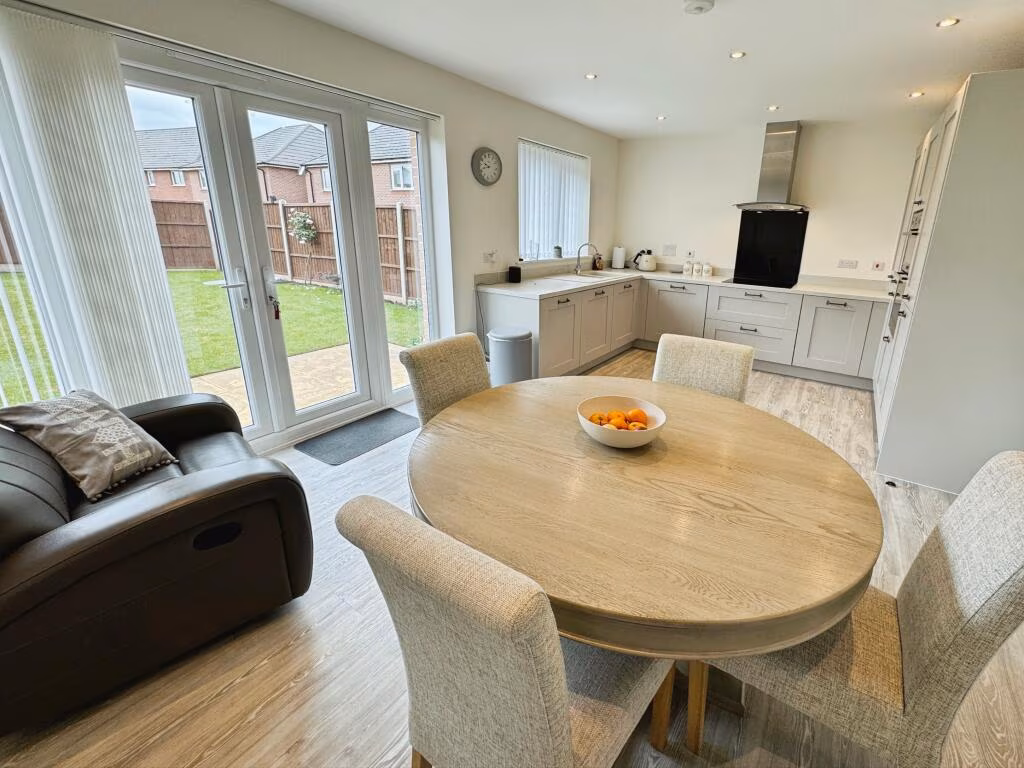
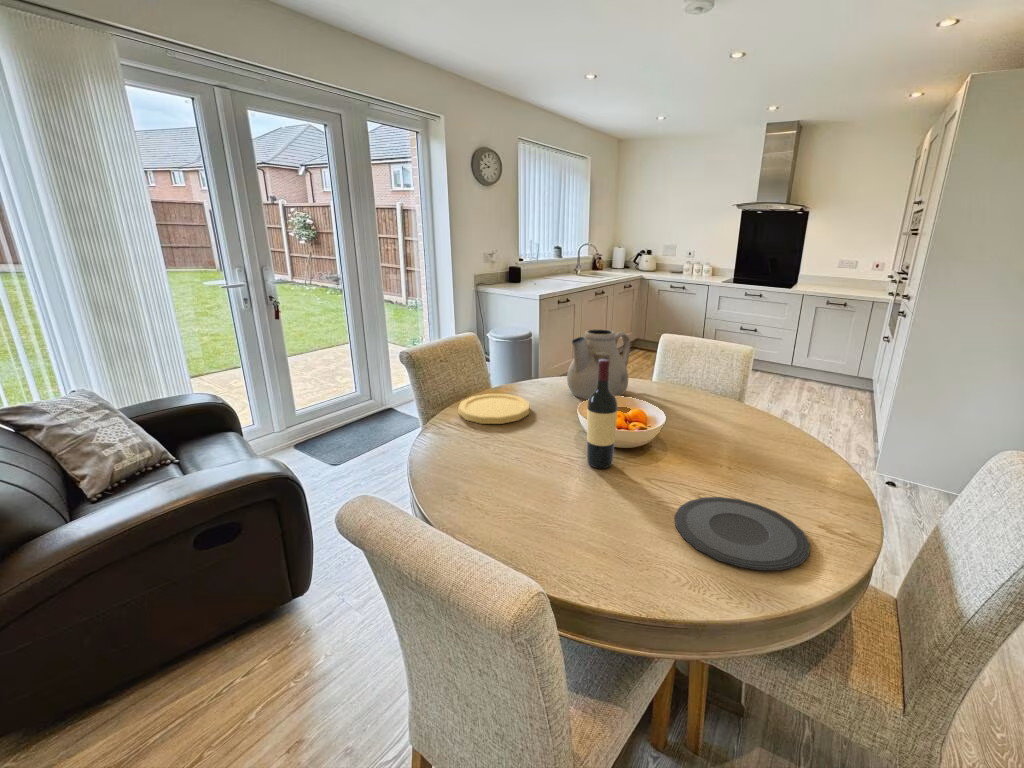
+ teapot [566,328,631,401]
+ wine bottle [586,359,619,469]
+ plate [674,496,811,572]
+ plate [457,393,530,425]
